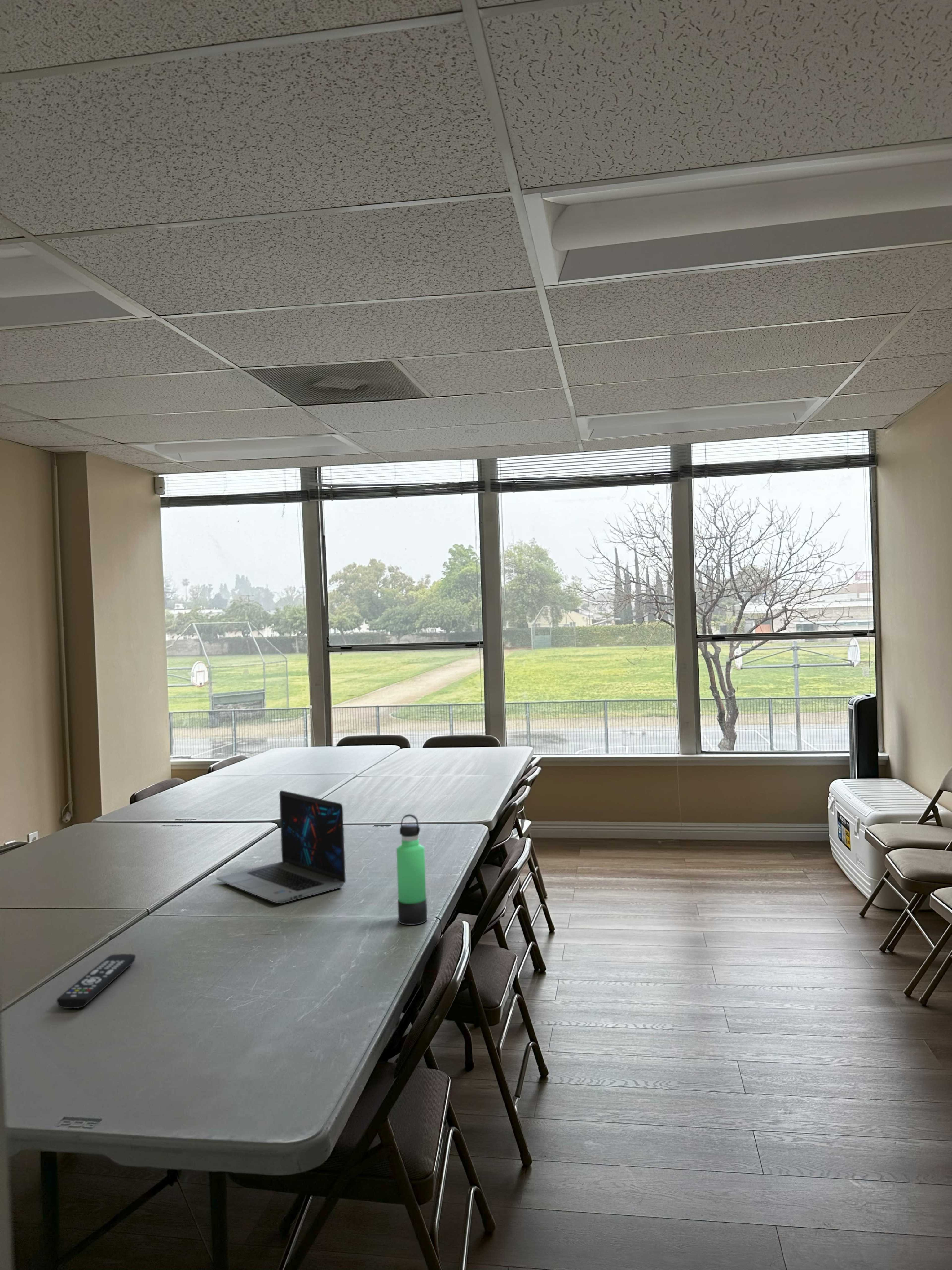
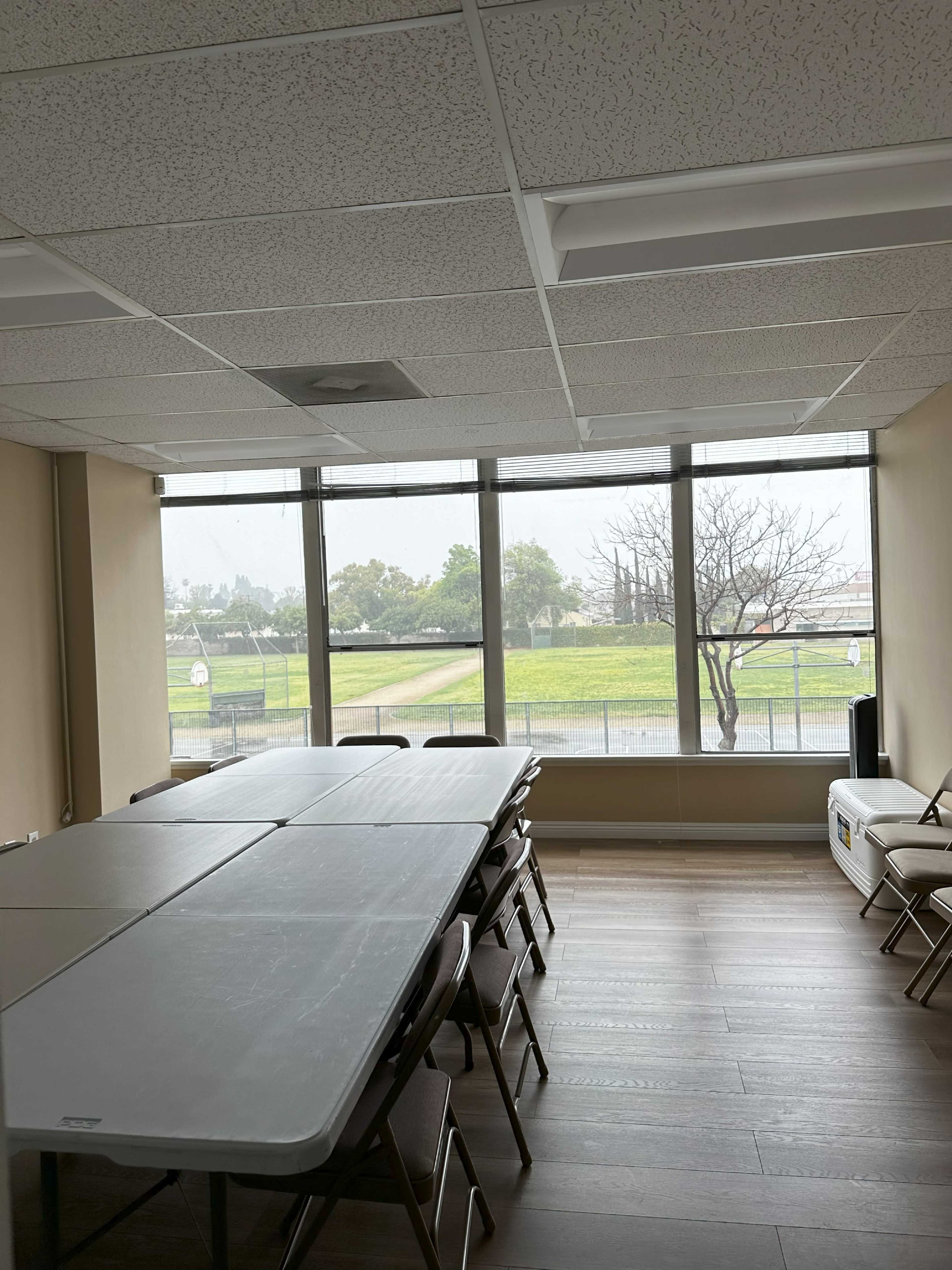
- thermos bottle [396,814,428,925]
- remote control [56,954,136,1009]
- laptop [216,790,346,904]
